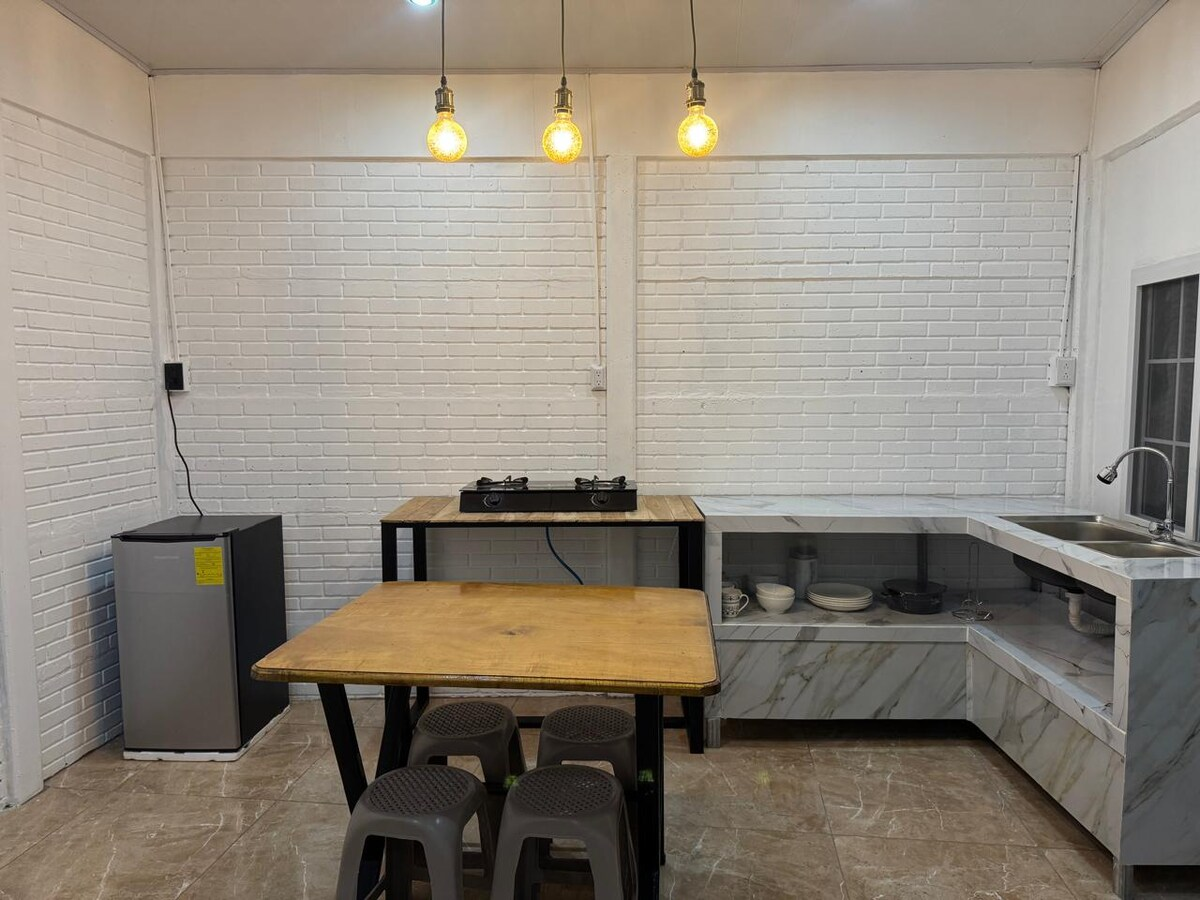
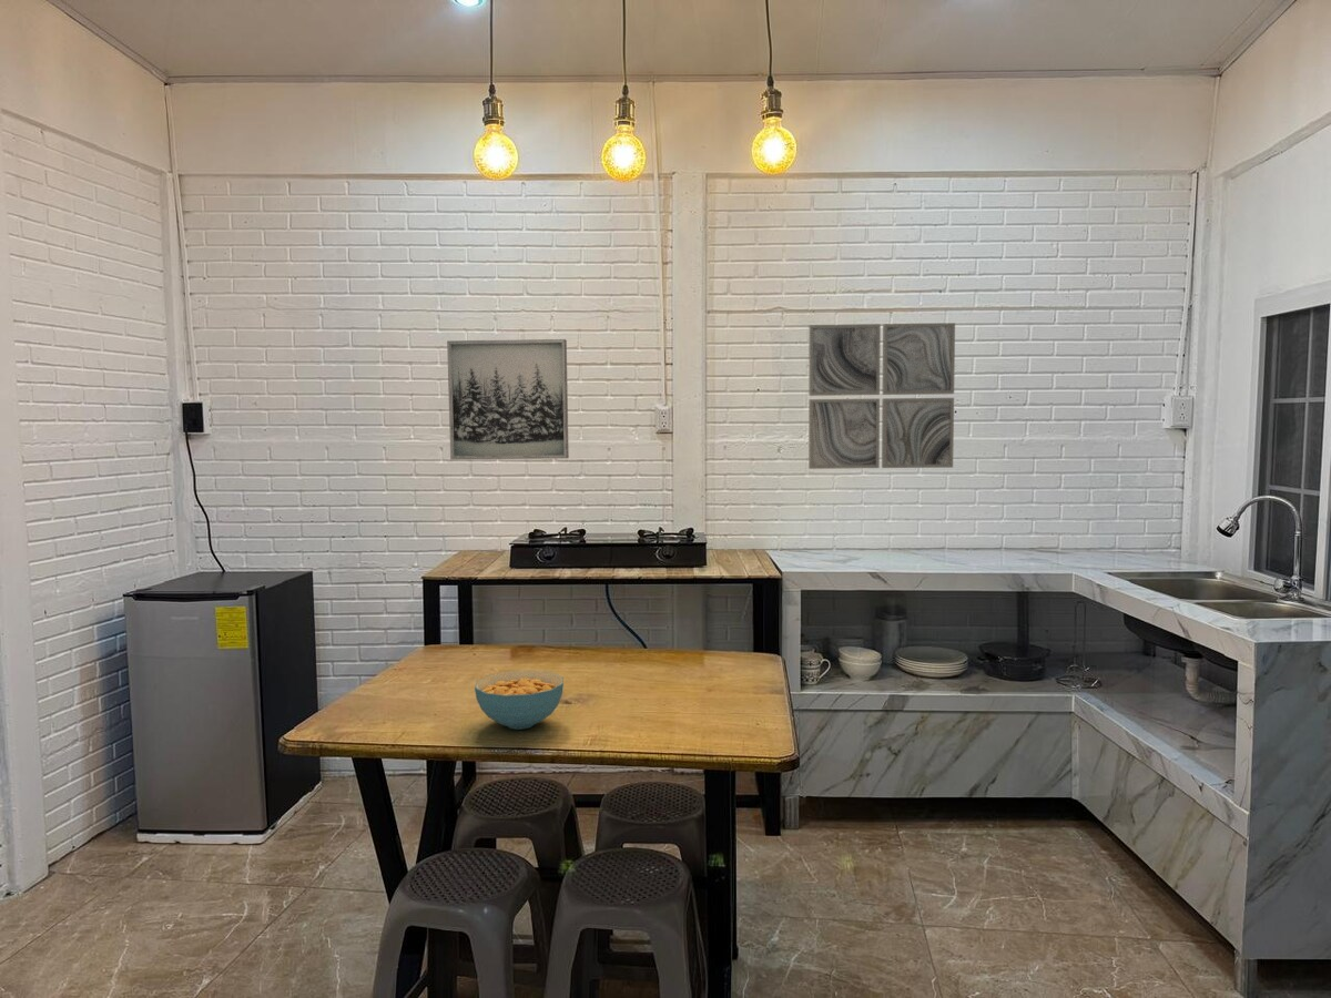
+ wall art [807,322,956,470]
+ cereal bowl [474,669,565,731]
+ wall art [446,338,570,460]
